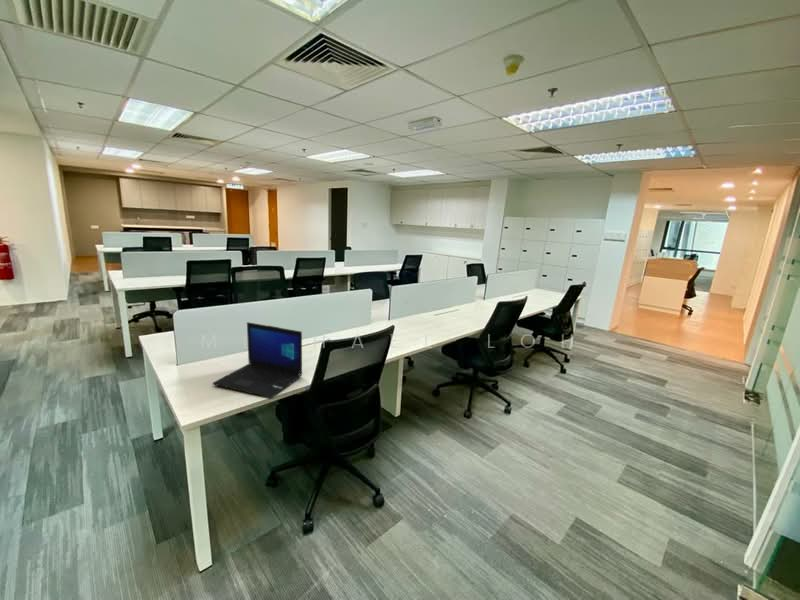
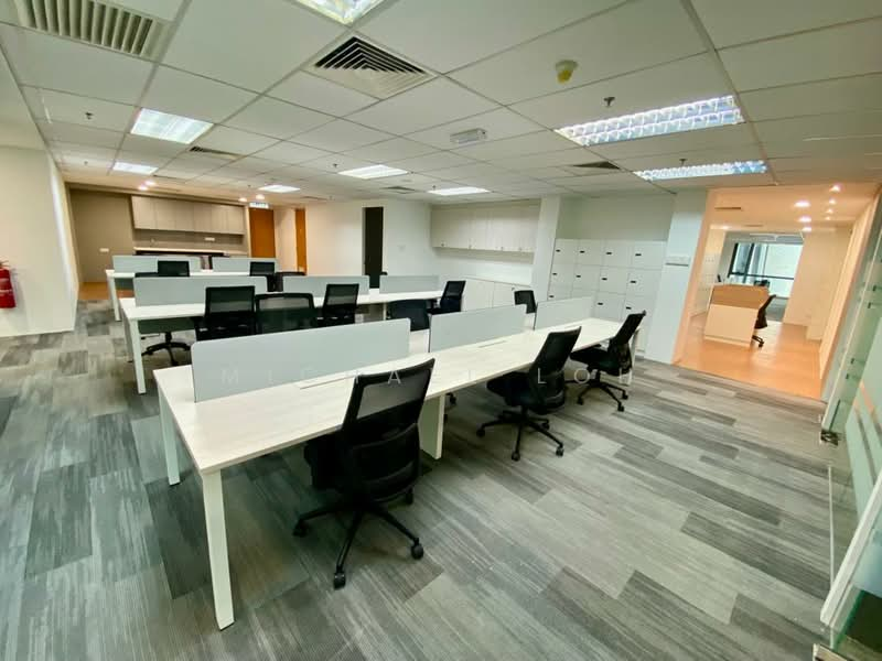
- laptop [212,321,303,399]
